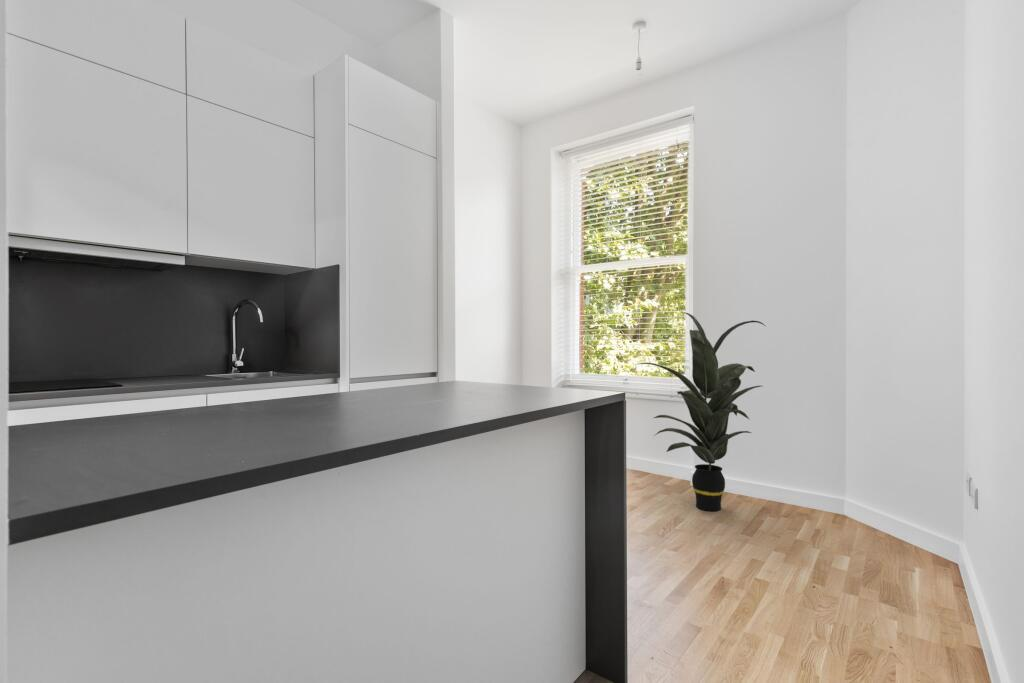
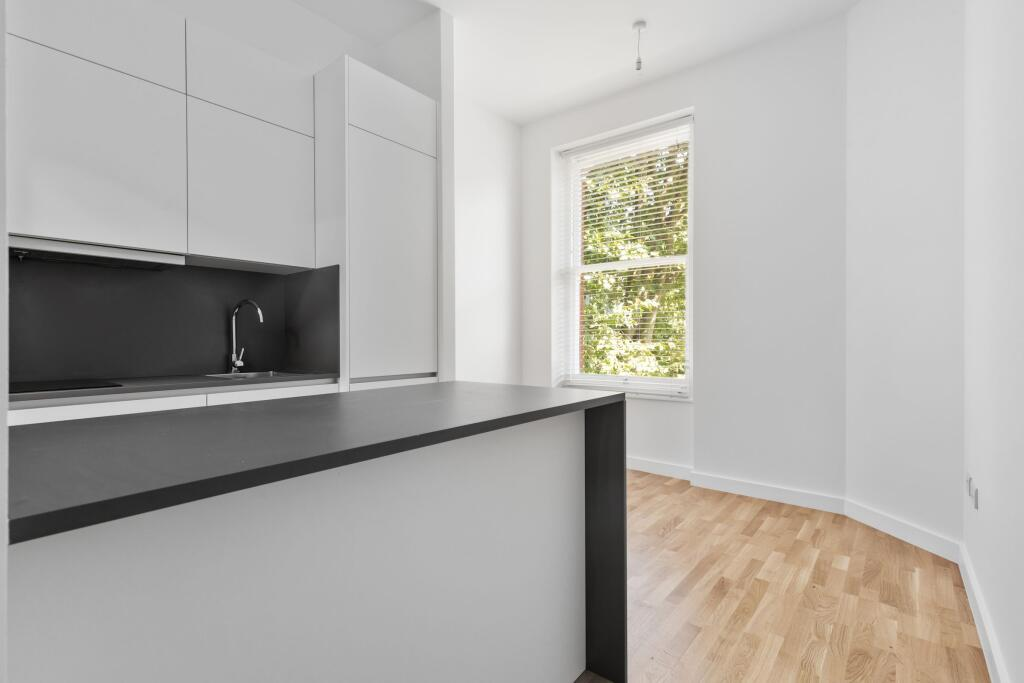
- indoor plant [634,311,766,512]
